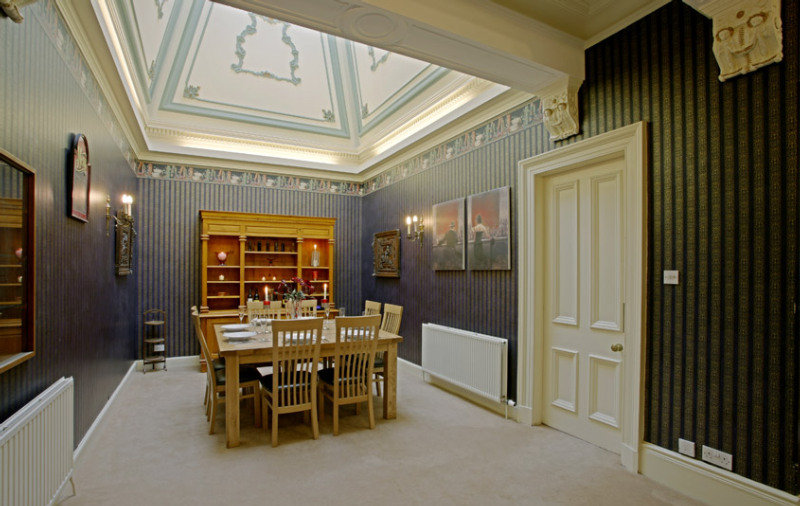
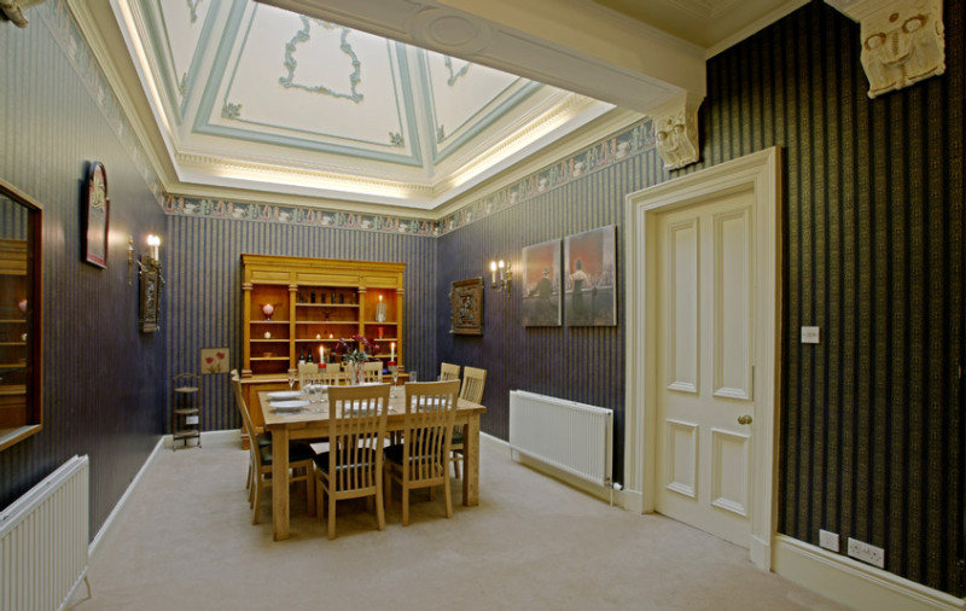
+ wall art [199,345,232,376]
